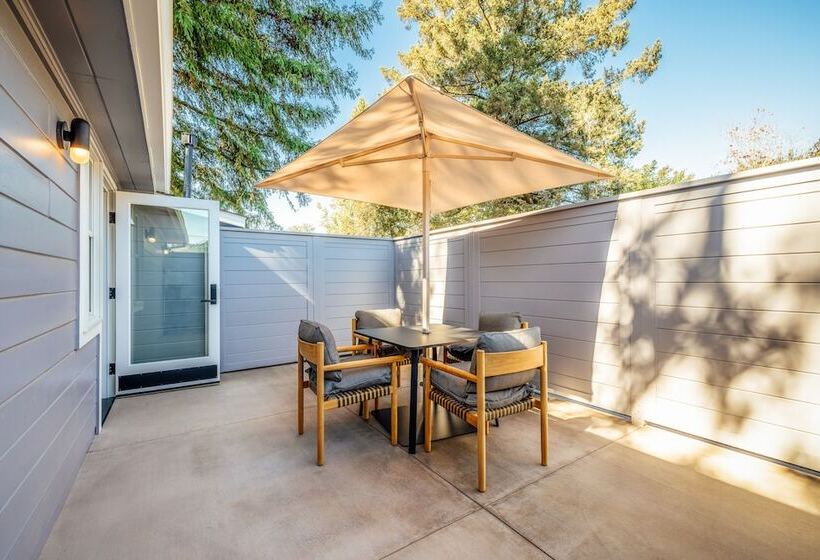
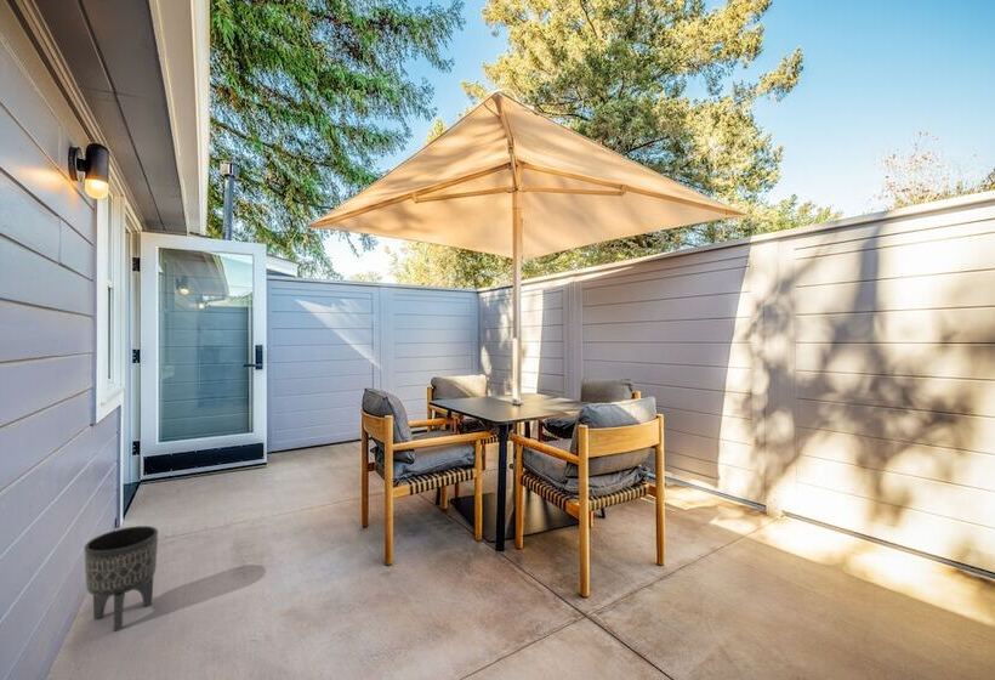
+ planter [83,525,159,633]
